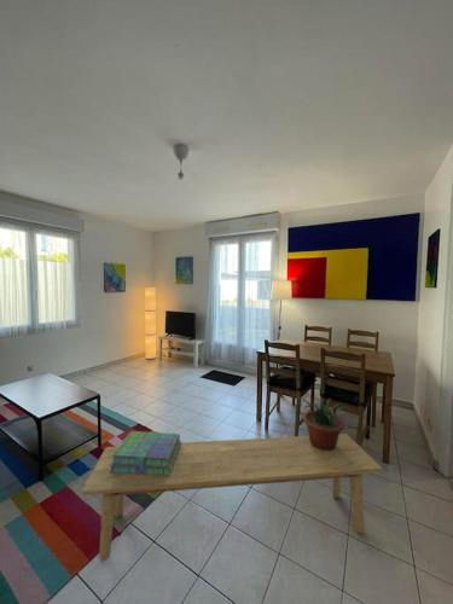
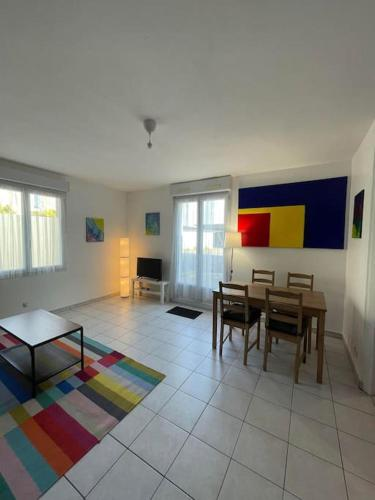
- bench [80,432,384,563]
- potted plant [298,396,356,451]
- stack of books [110,430,182,475]
